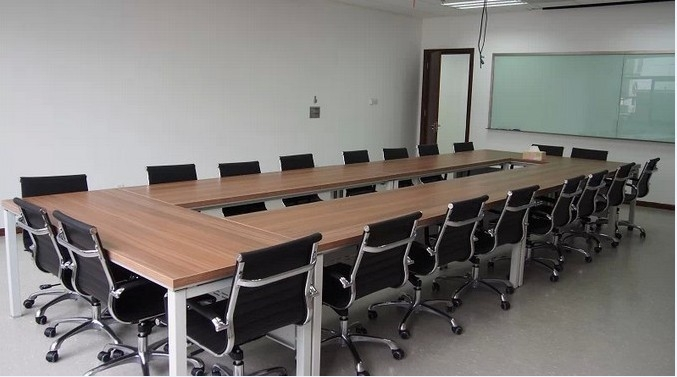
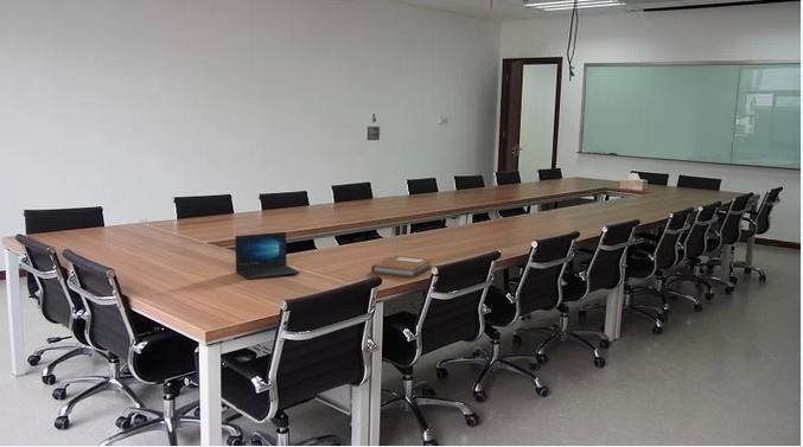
+ laptop [234,231,300,280]
+ notebook [370,254,433,279]
